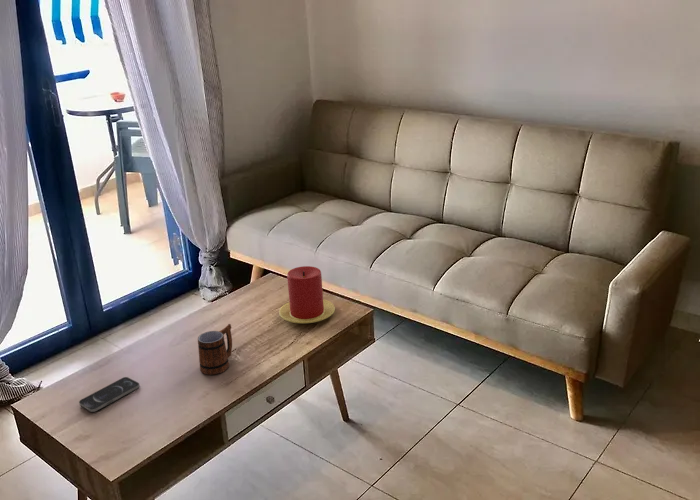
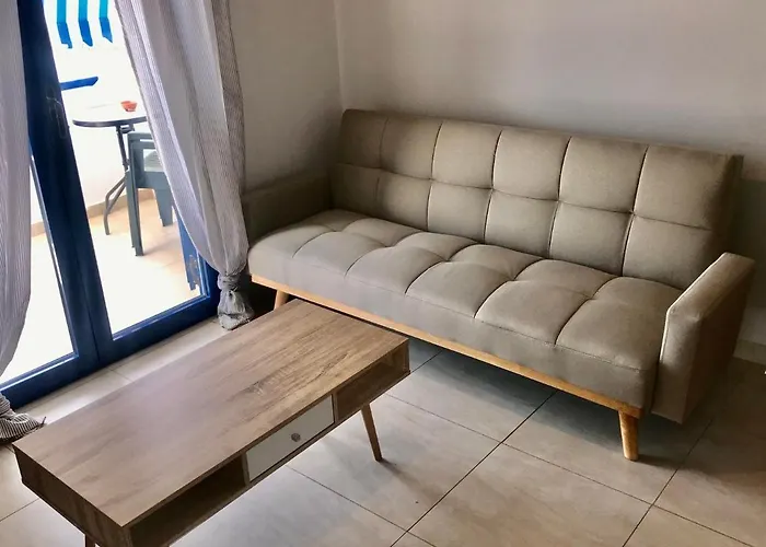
- smartphone [78,376,141,413]
- mug [197,323,233,376]
- candle [278,265,336,324]
